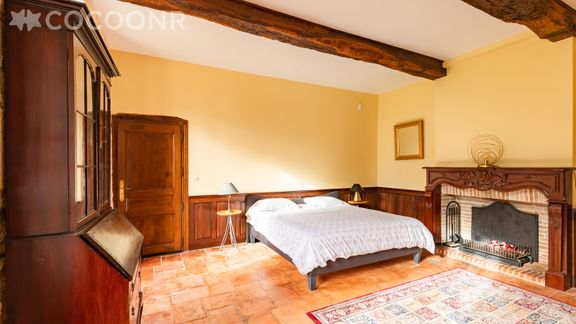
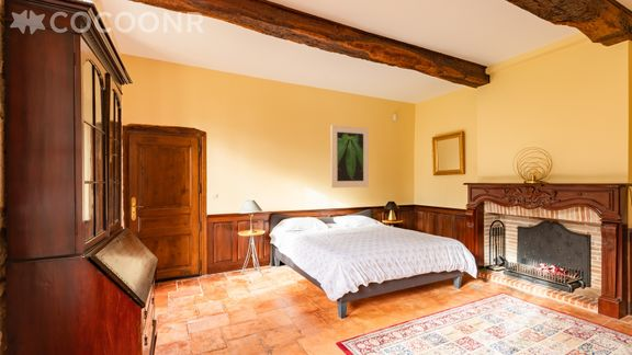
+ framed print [330,124,370,188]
